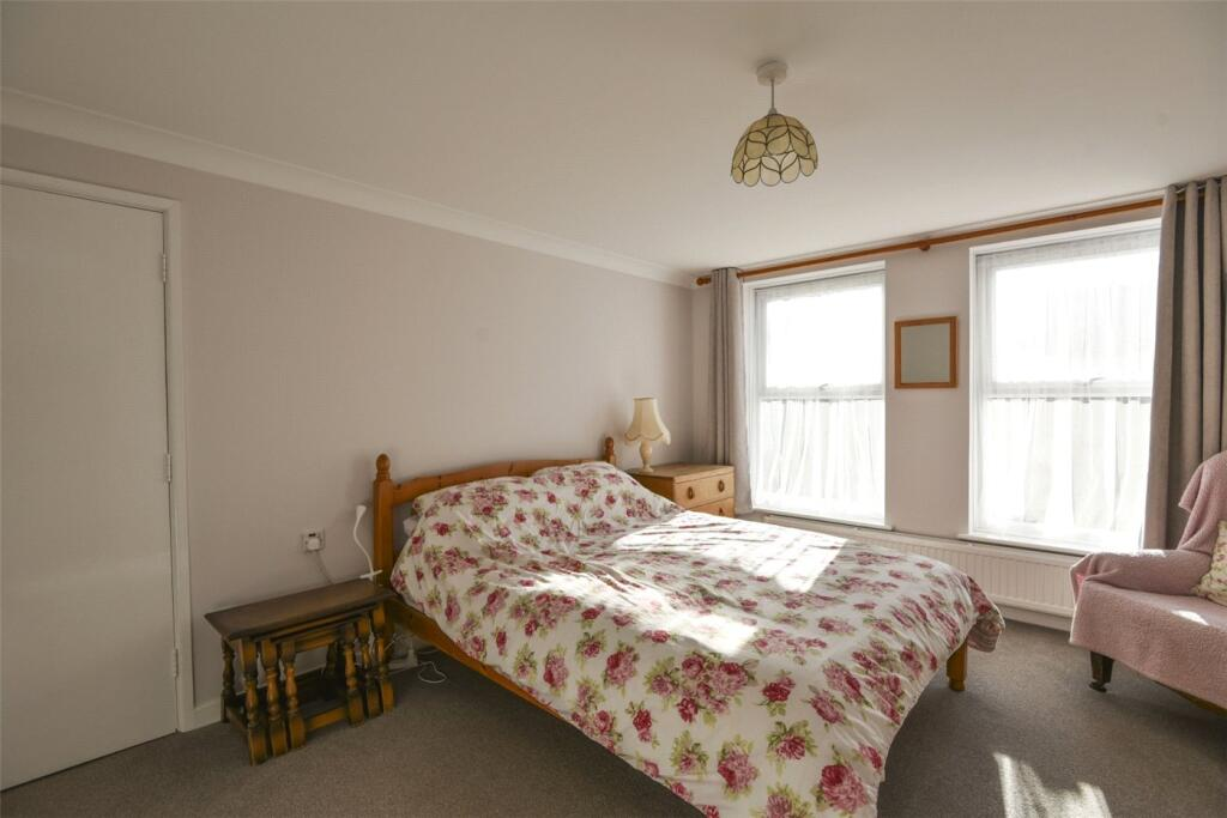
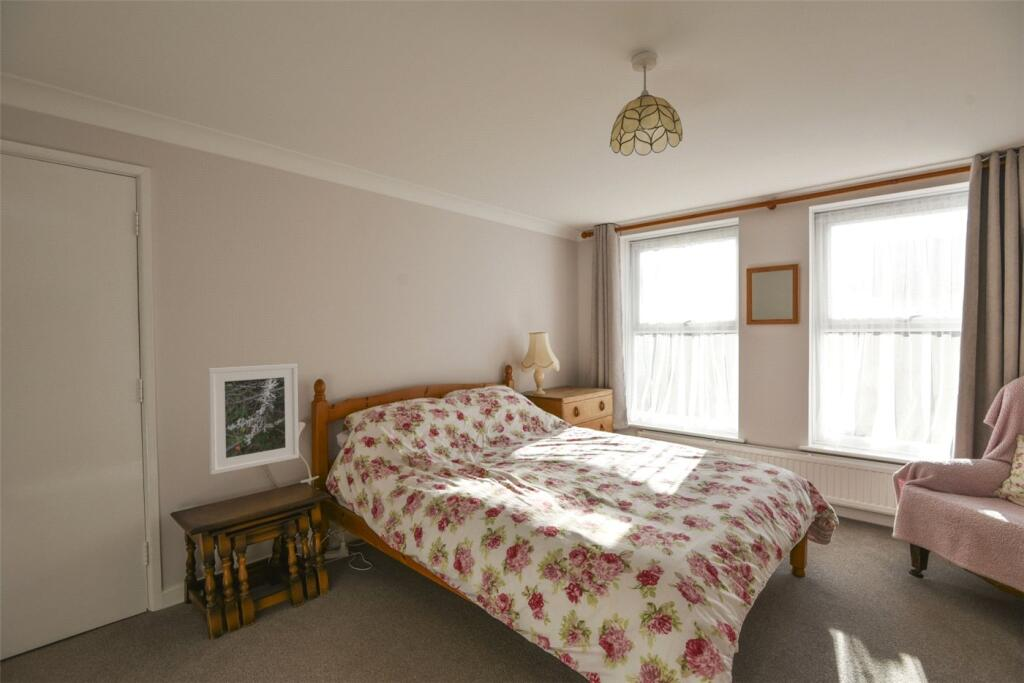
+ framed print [207,363,300,476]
